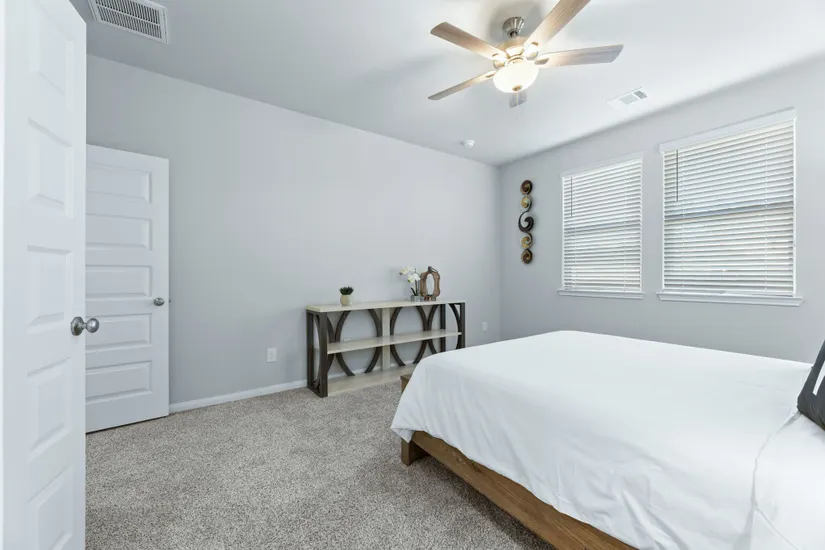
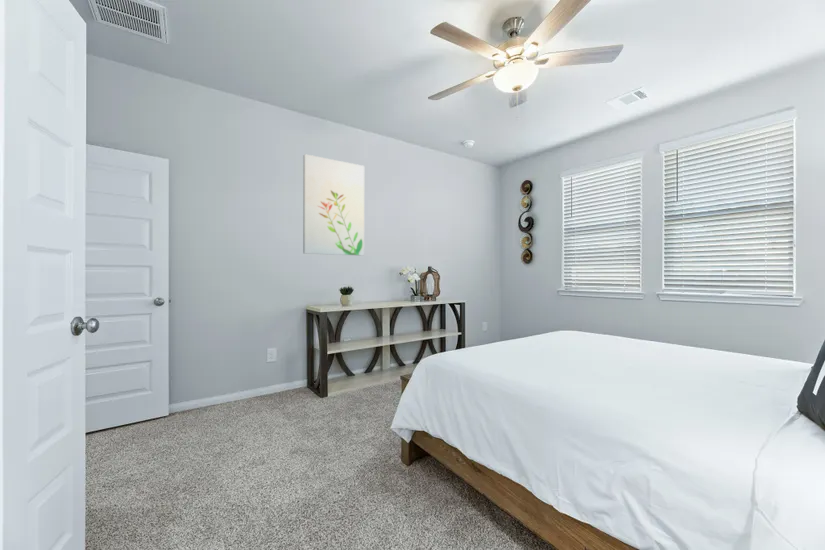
+ wall art [302,153,365,257]
